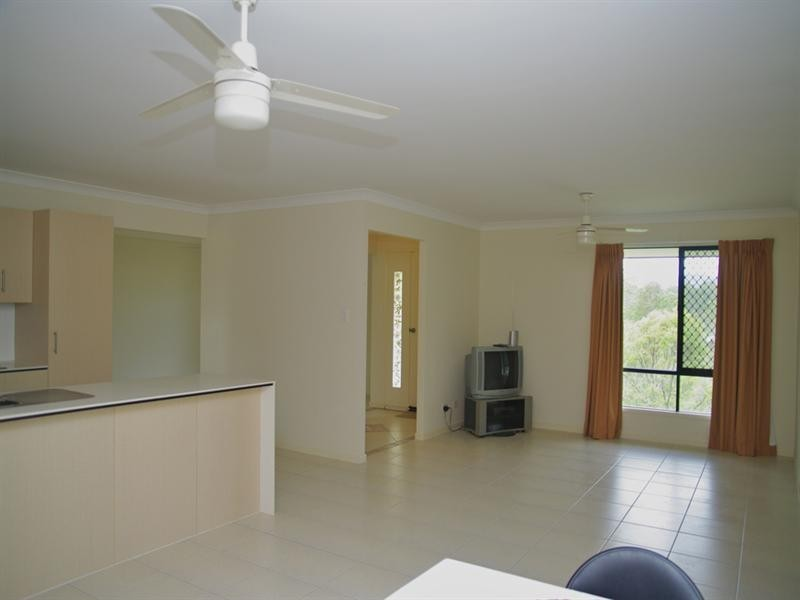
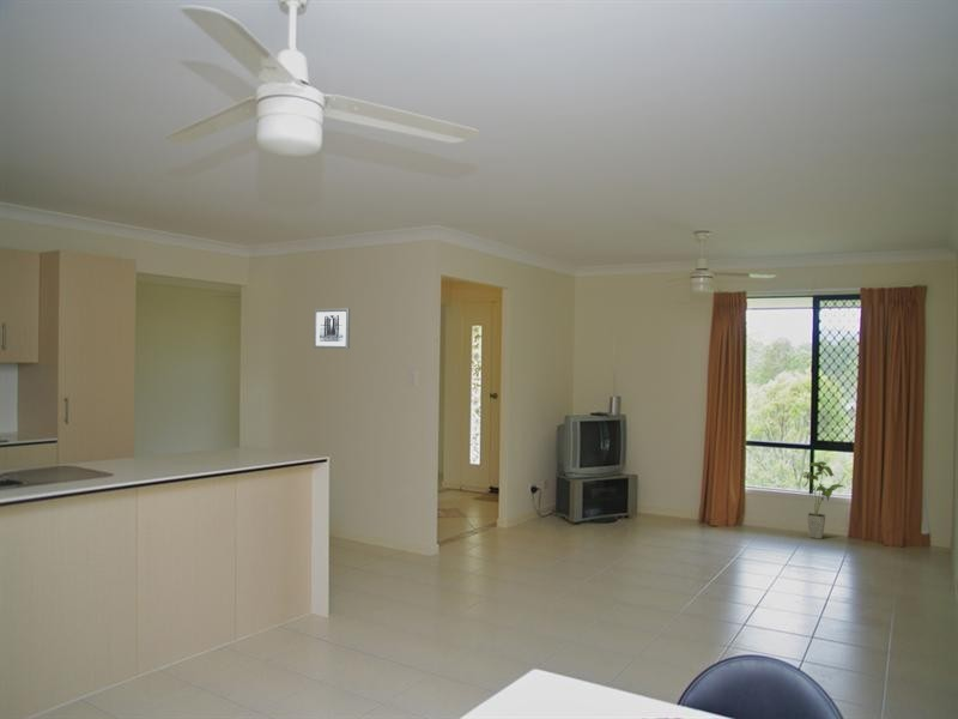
+ wall art [313,307,351,350]
+ house plant [800,460,848,540]
